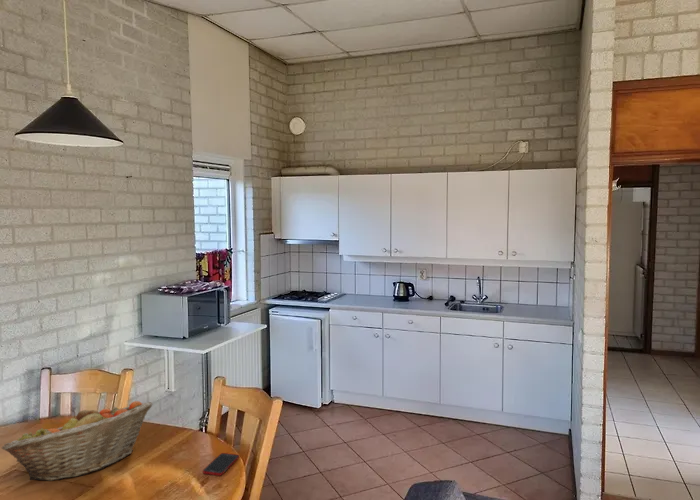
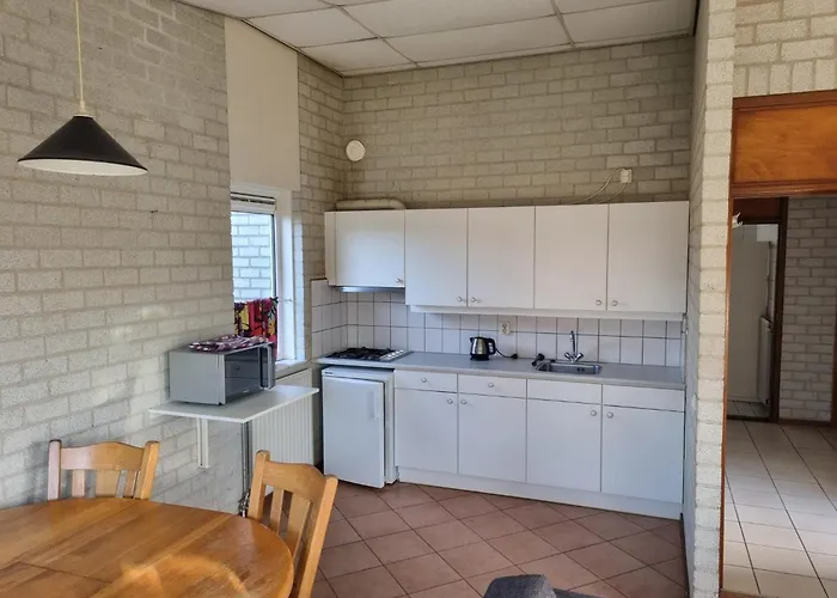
- fruit basket [1,400,153,482]
- cell phone [202,452,240,477]
